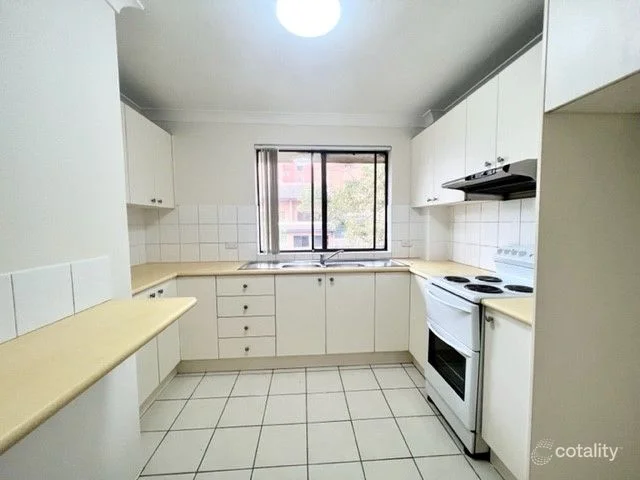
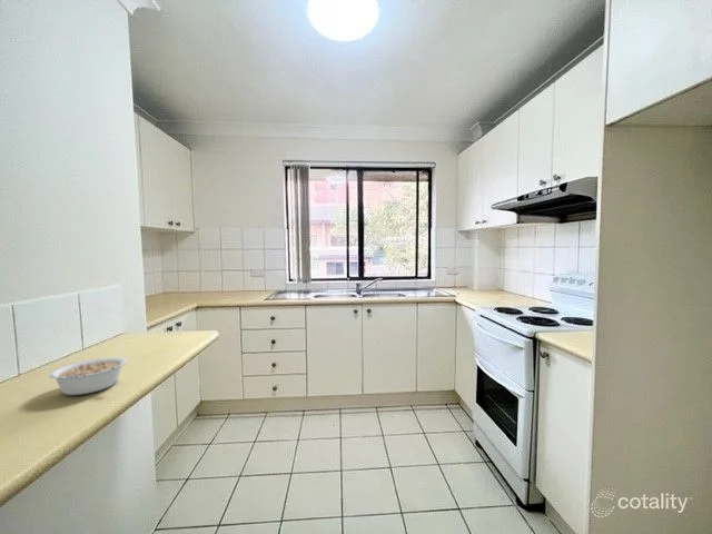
+ legume [47,356,128,396]
